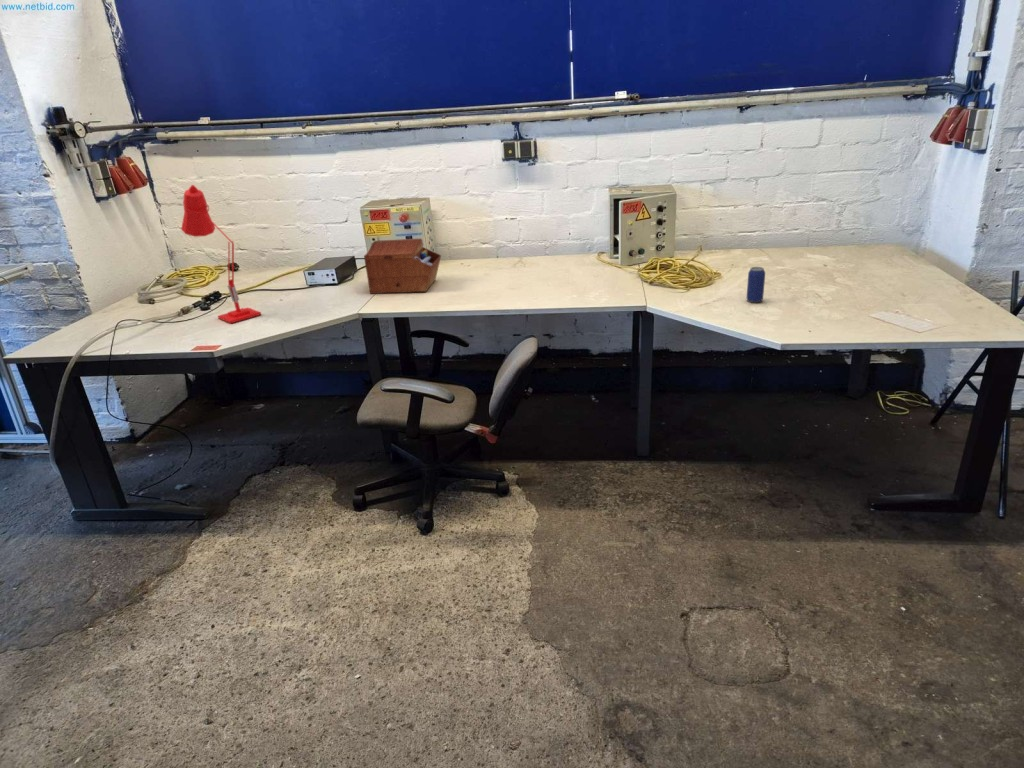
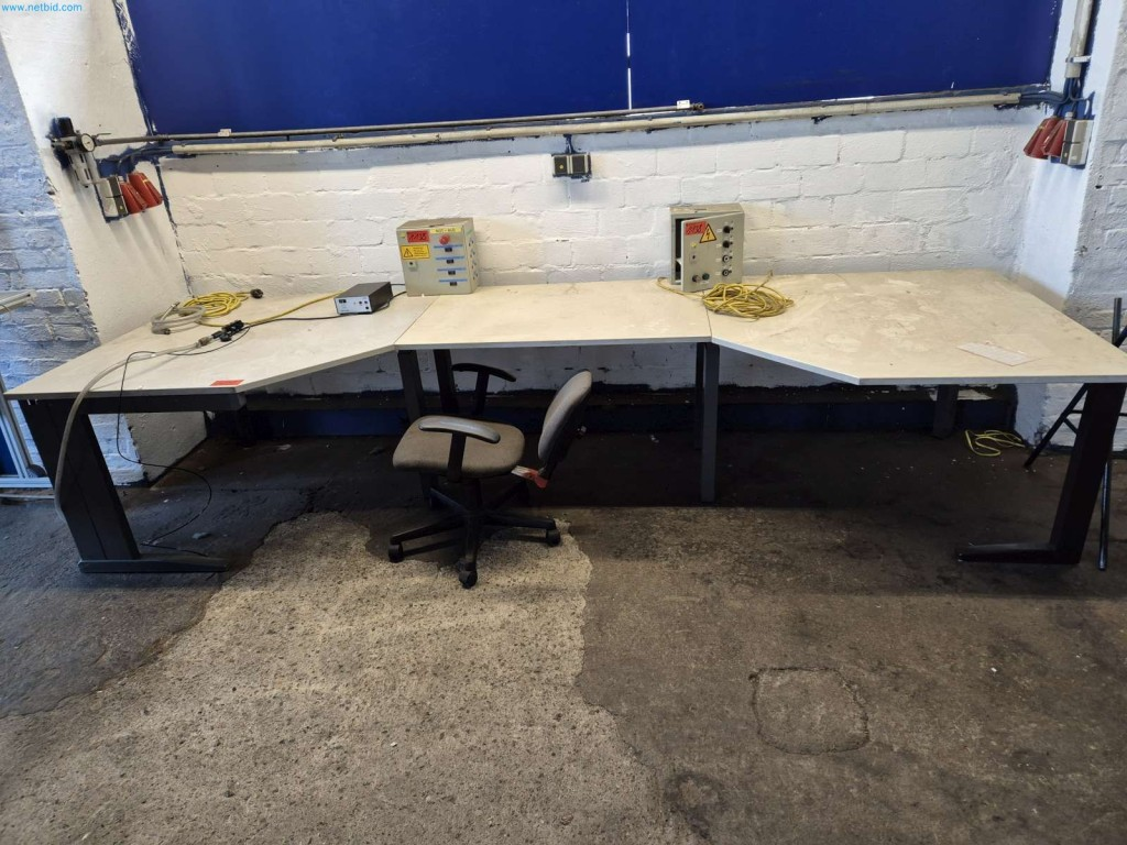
- beverage can [746,266,766,303]
- sewing box [363,238,442,295]
- desk lamp [180,184,262,324]
